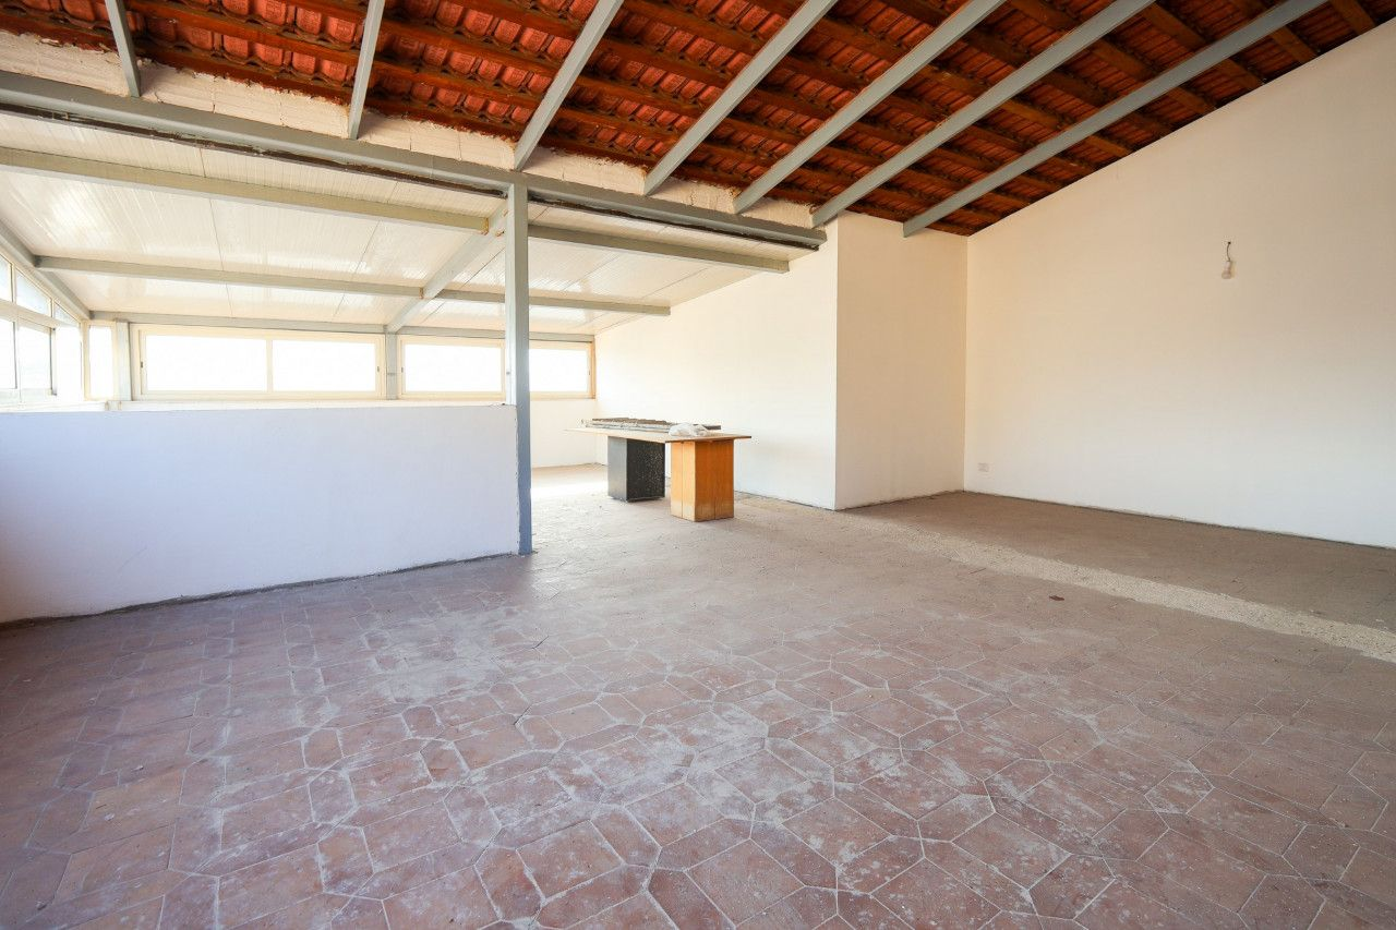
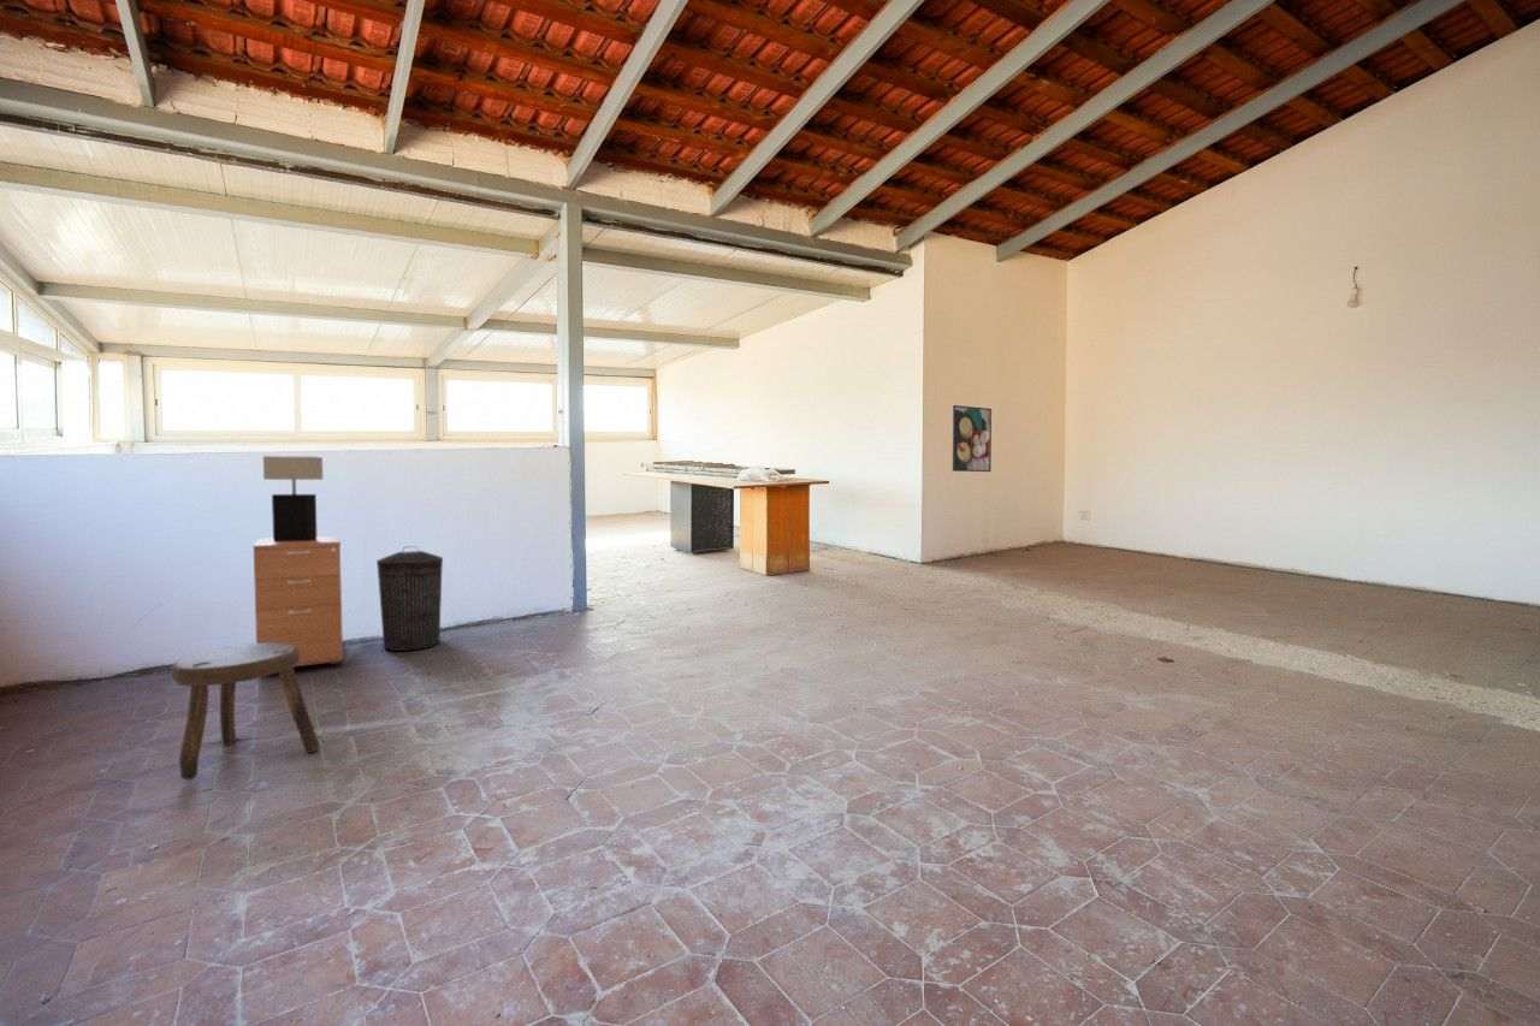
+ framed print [952,404,993,473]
+ drawer unit [253,535,344,668]
+ stool [170,642,320,782]
+ table lamp [262,455,324,541]
+ trash can [375,545,444,652]
